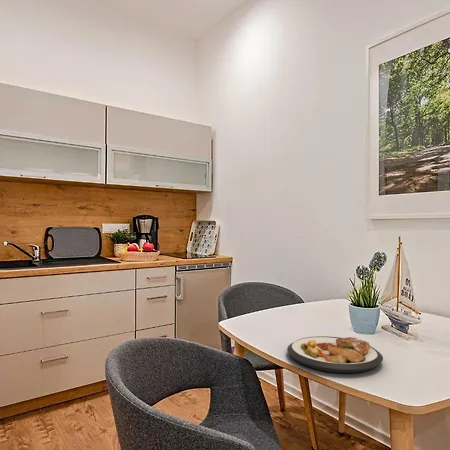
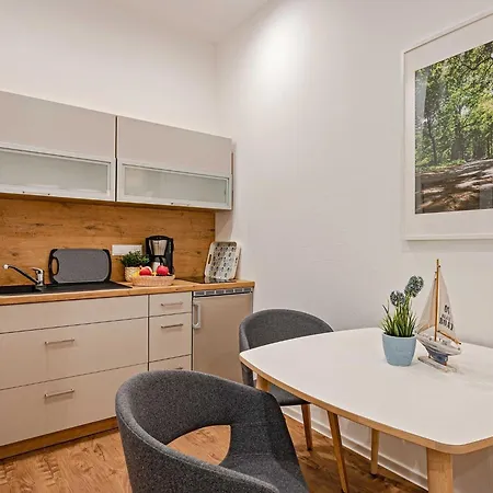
- plate [286,335,384,374]
